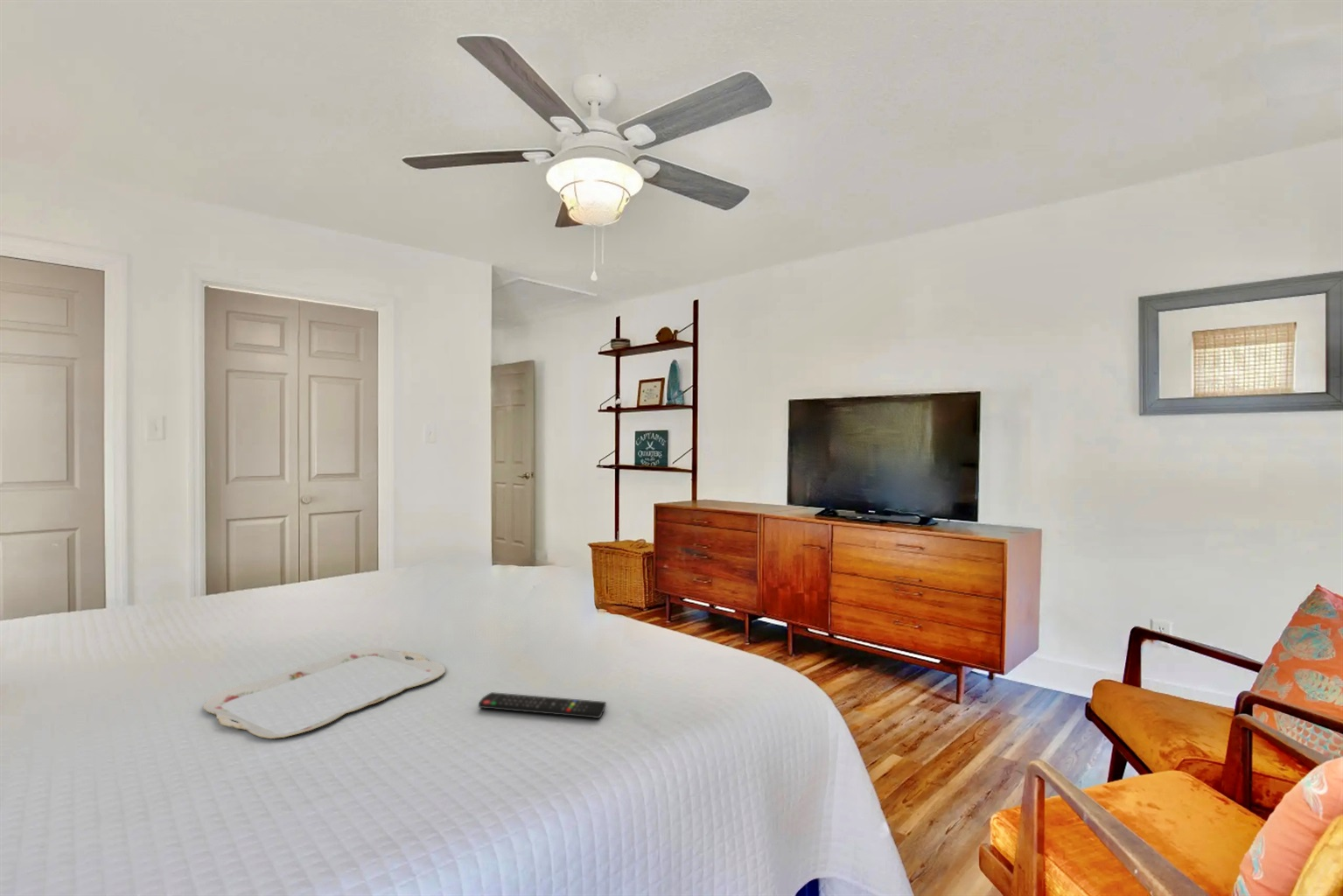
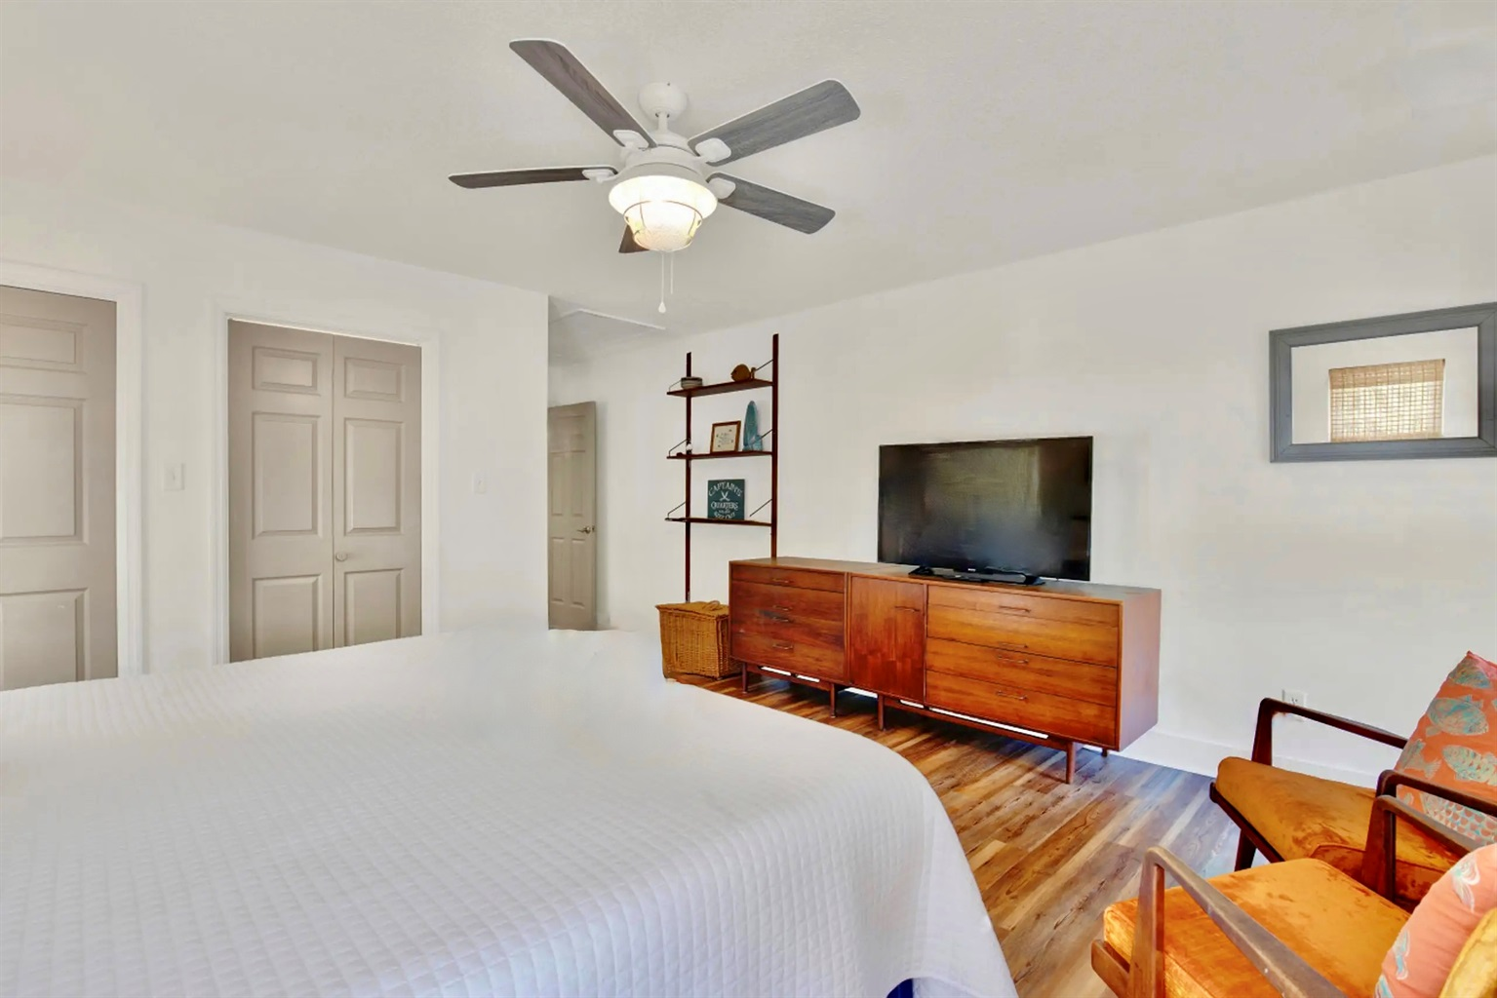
- remote control [478,691,607,719]
- serving tray [203,648,446,739]
